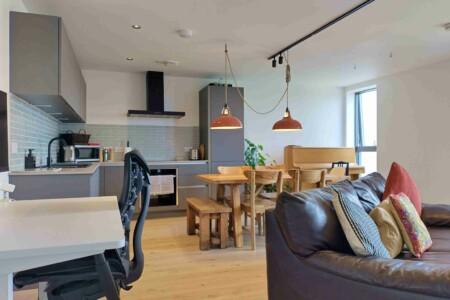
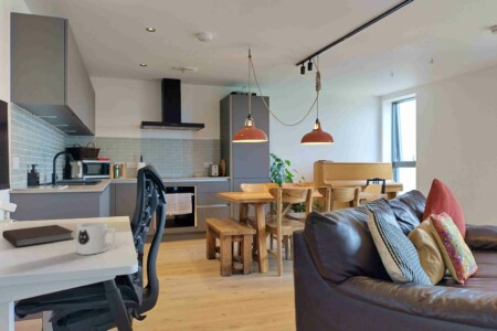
+ mug [75,221,117,256]
+ notebook [1,224,75,248]
